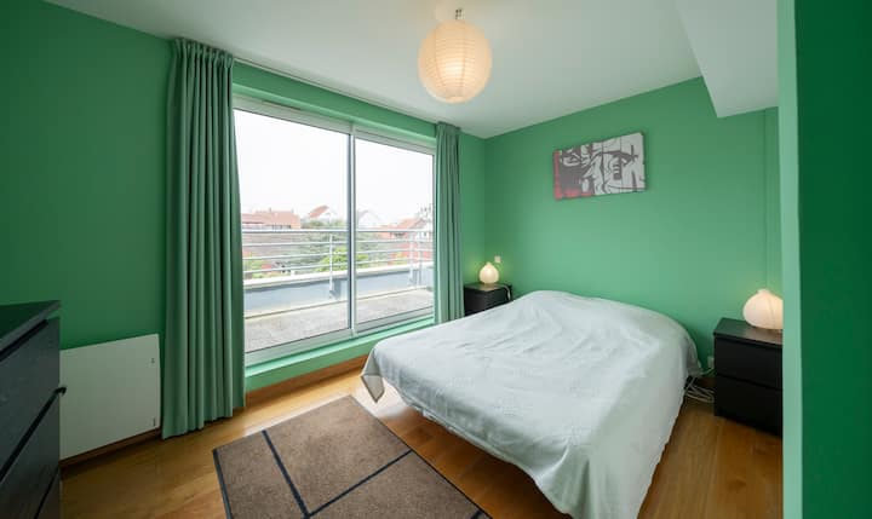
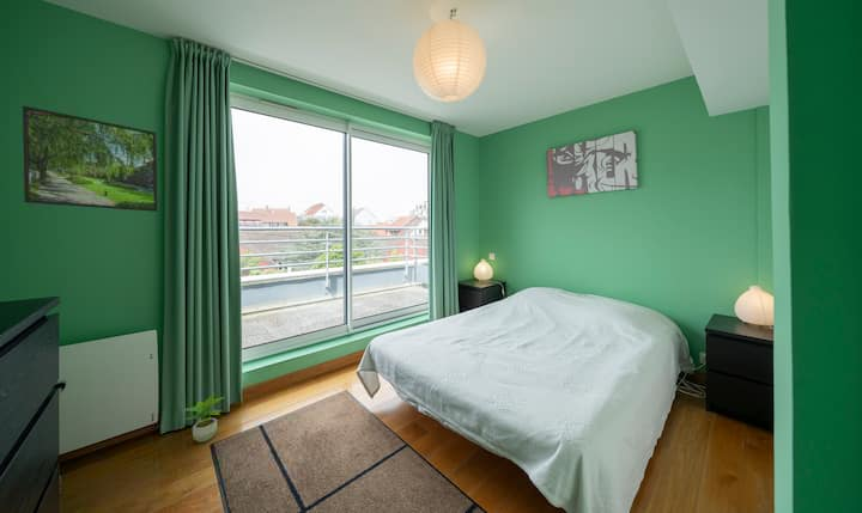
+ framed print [22,104,159,213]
+ potted plant [182,392,226,444]
